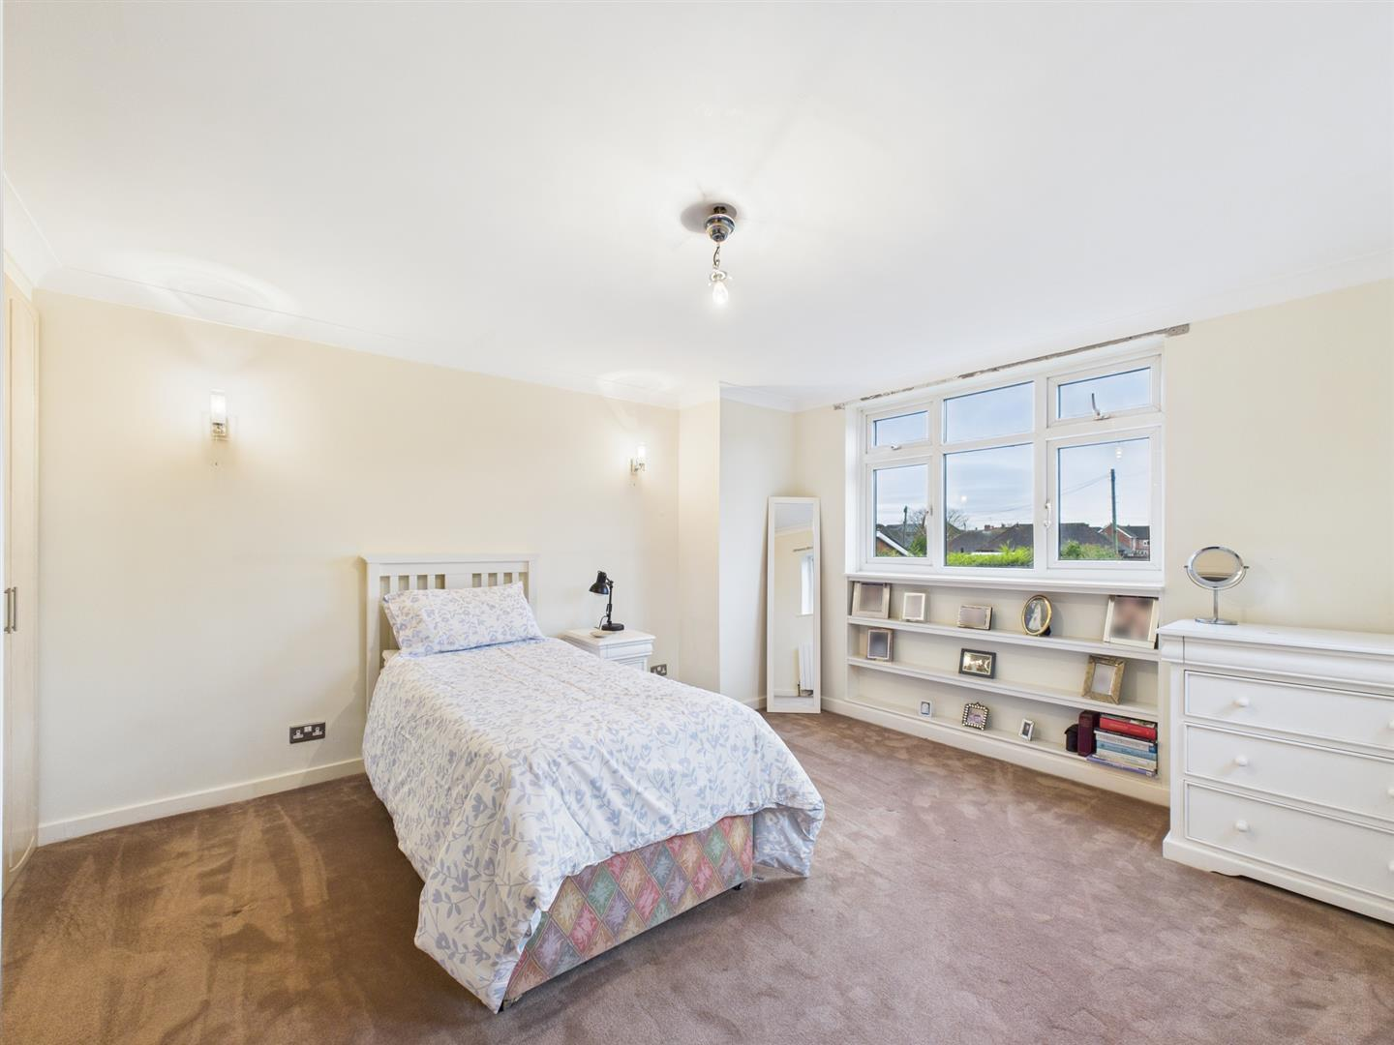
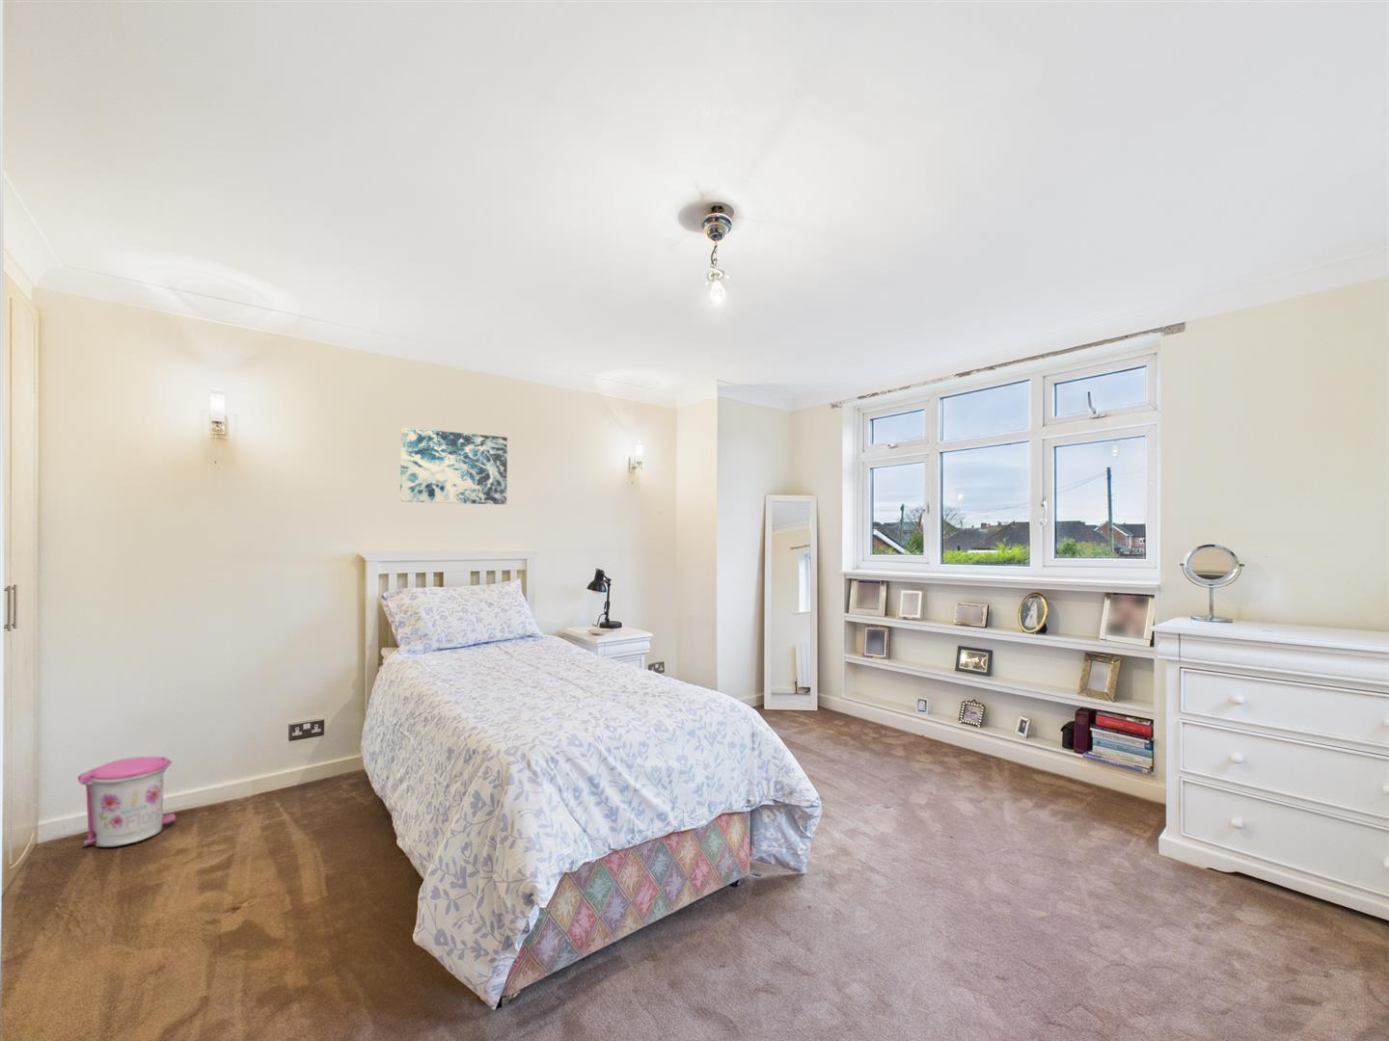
+ wall art [399,426,509,505]
+ trash can [78,756,176,847]
